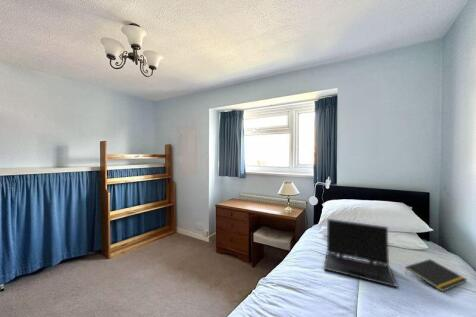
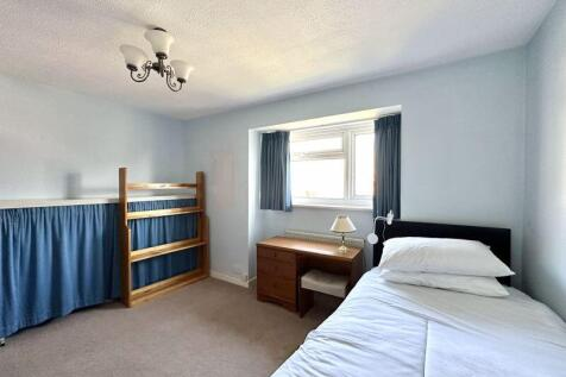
- laptop computer [322,218,398,288]
- notepad [404,258,469,293]
